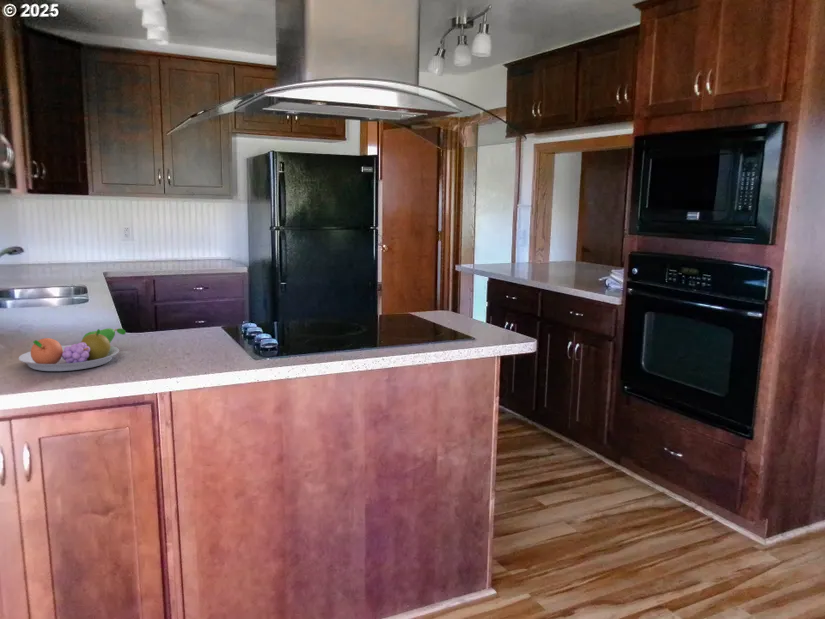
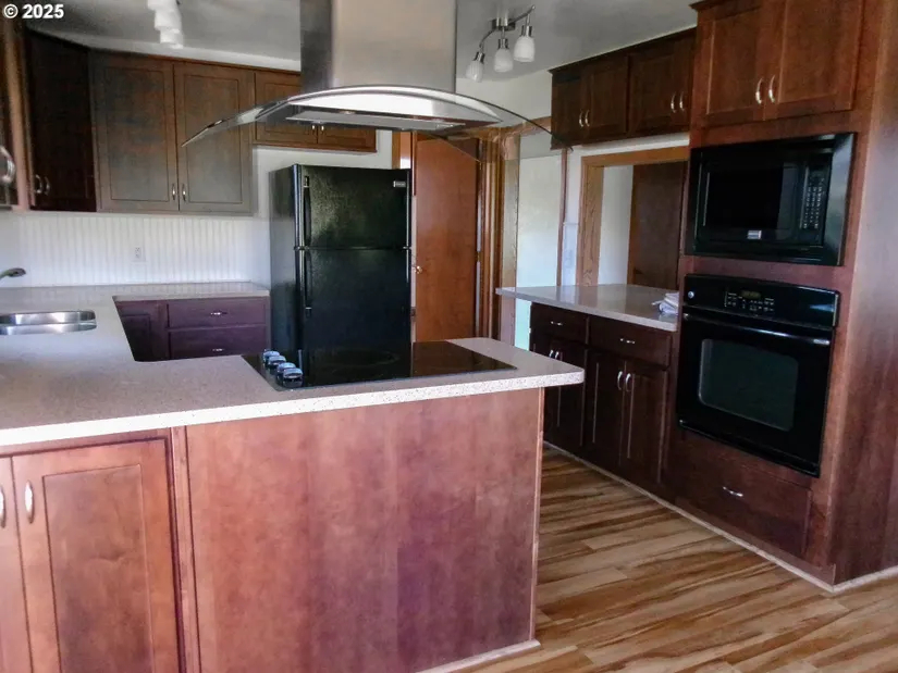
- fruit bowl [18,327,127,372]
